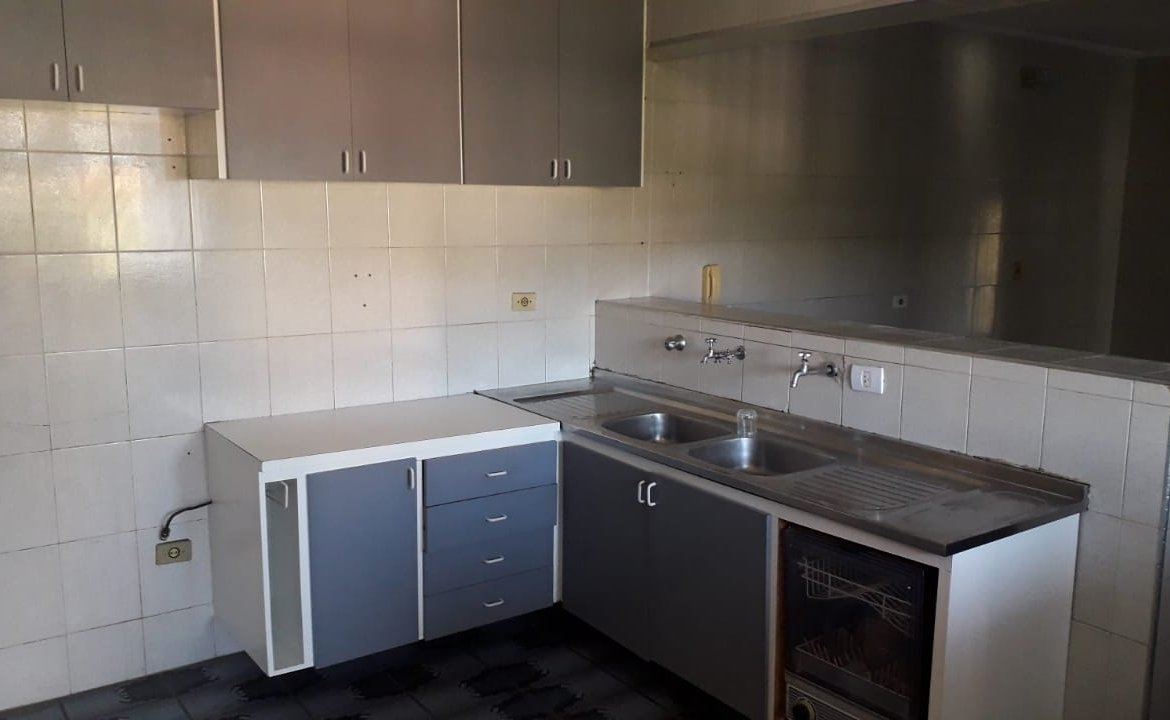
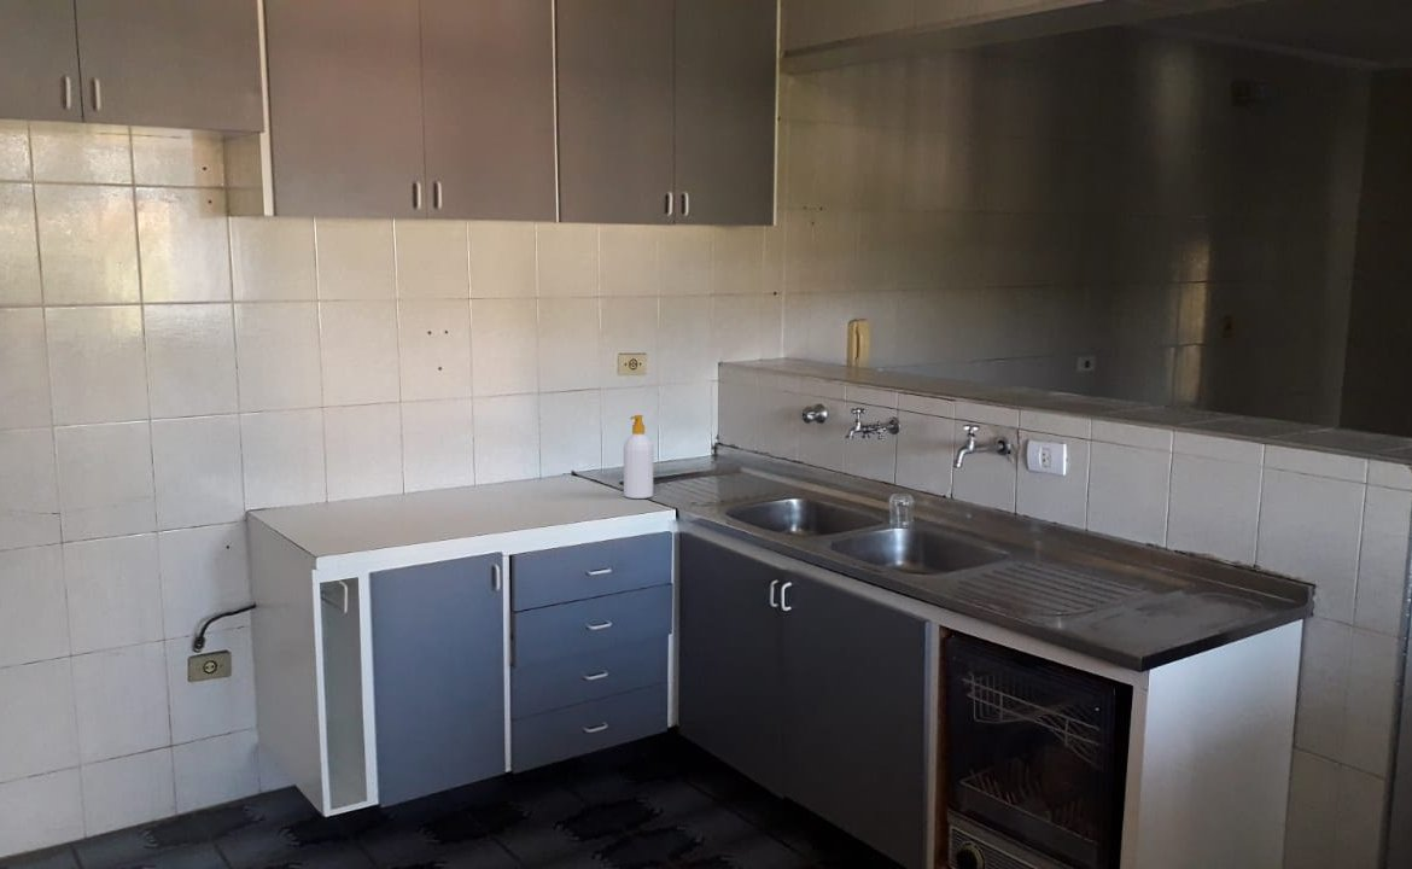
+ soap bottle [623,414,654,500]
